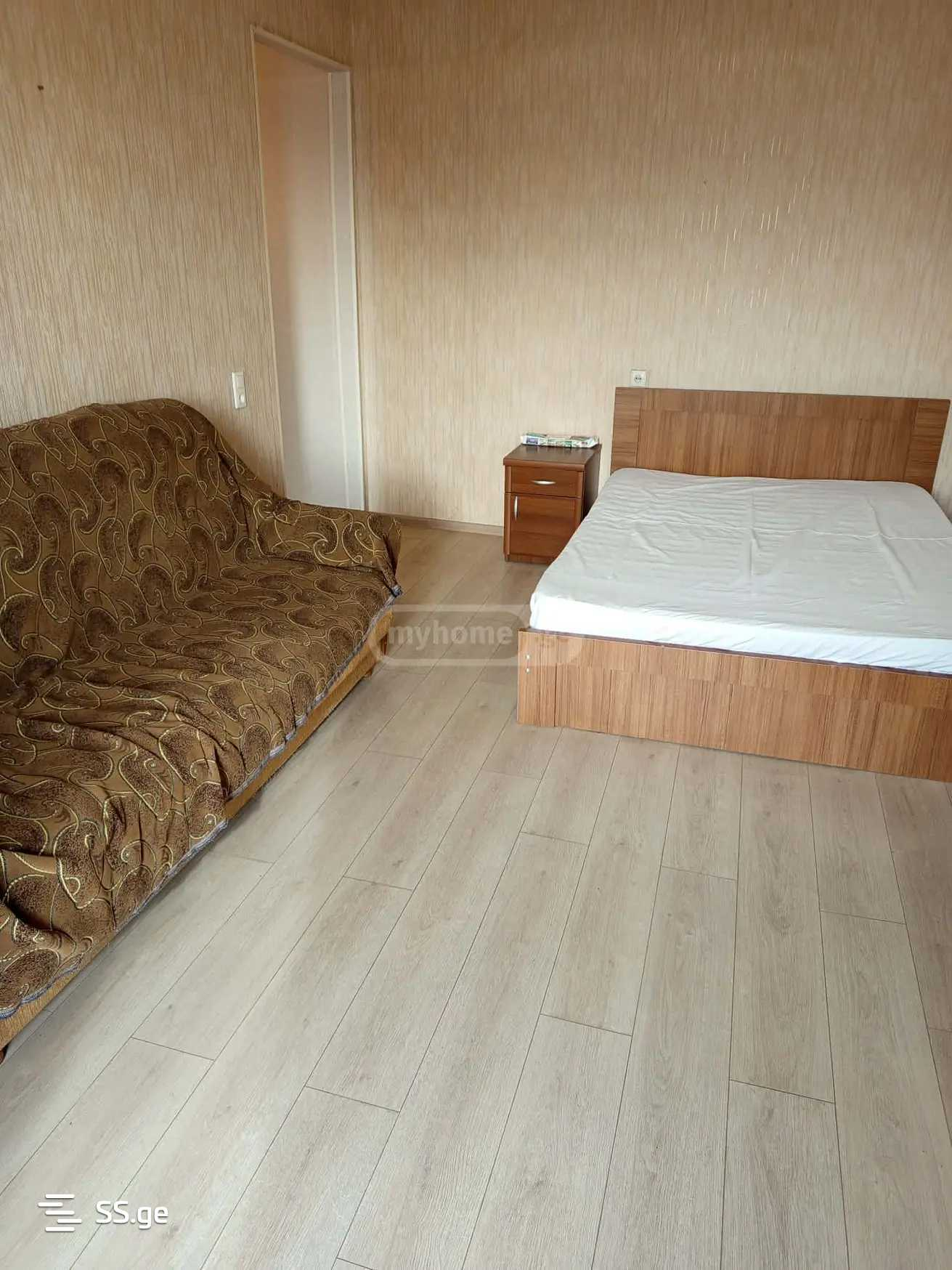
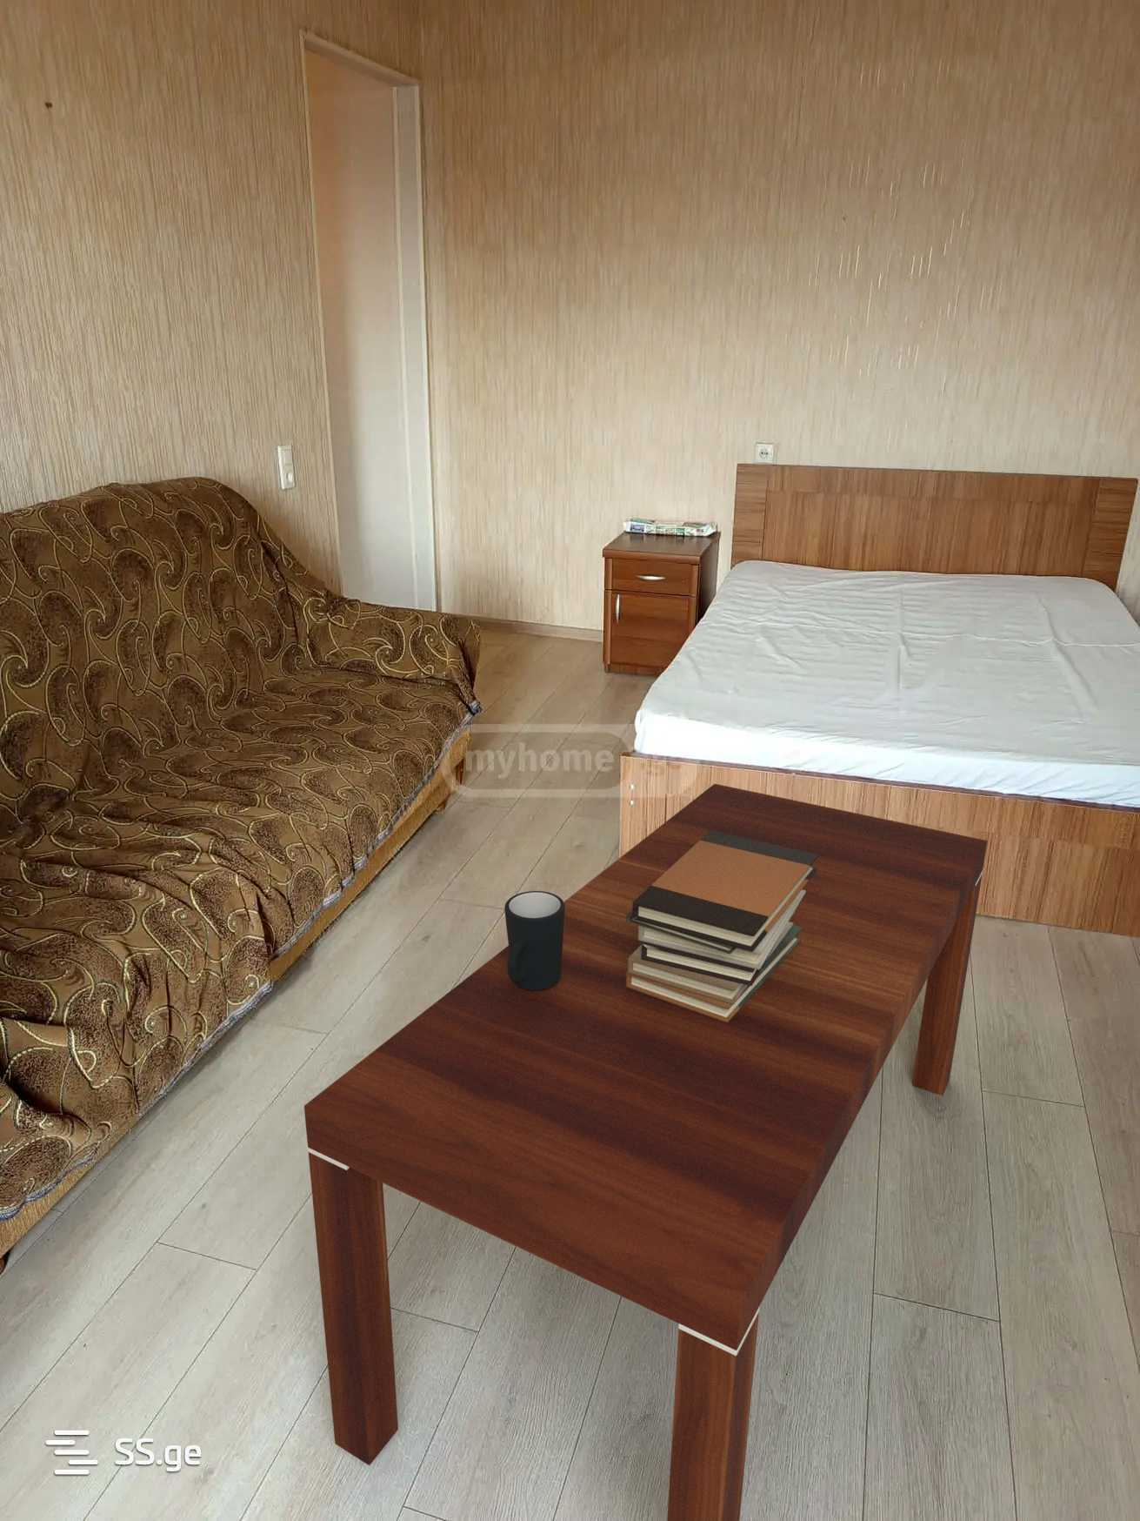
+ book stack [626,831,818,1023]
+ mug [503,890,565,992]
+ coffee table [303,783,988,1521]
